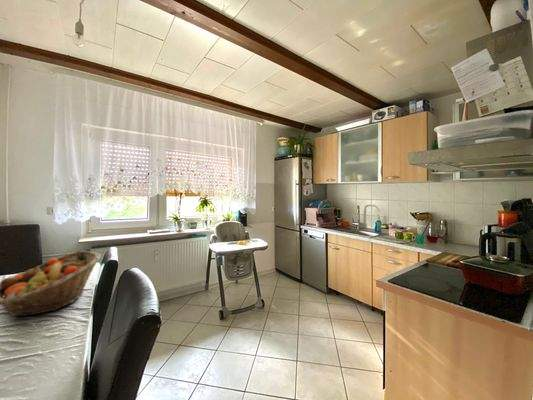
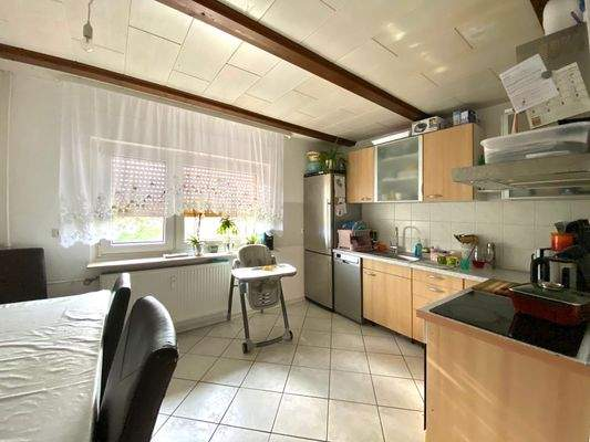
- fruit basket [0,250,102,317]
